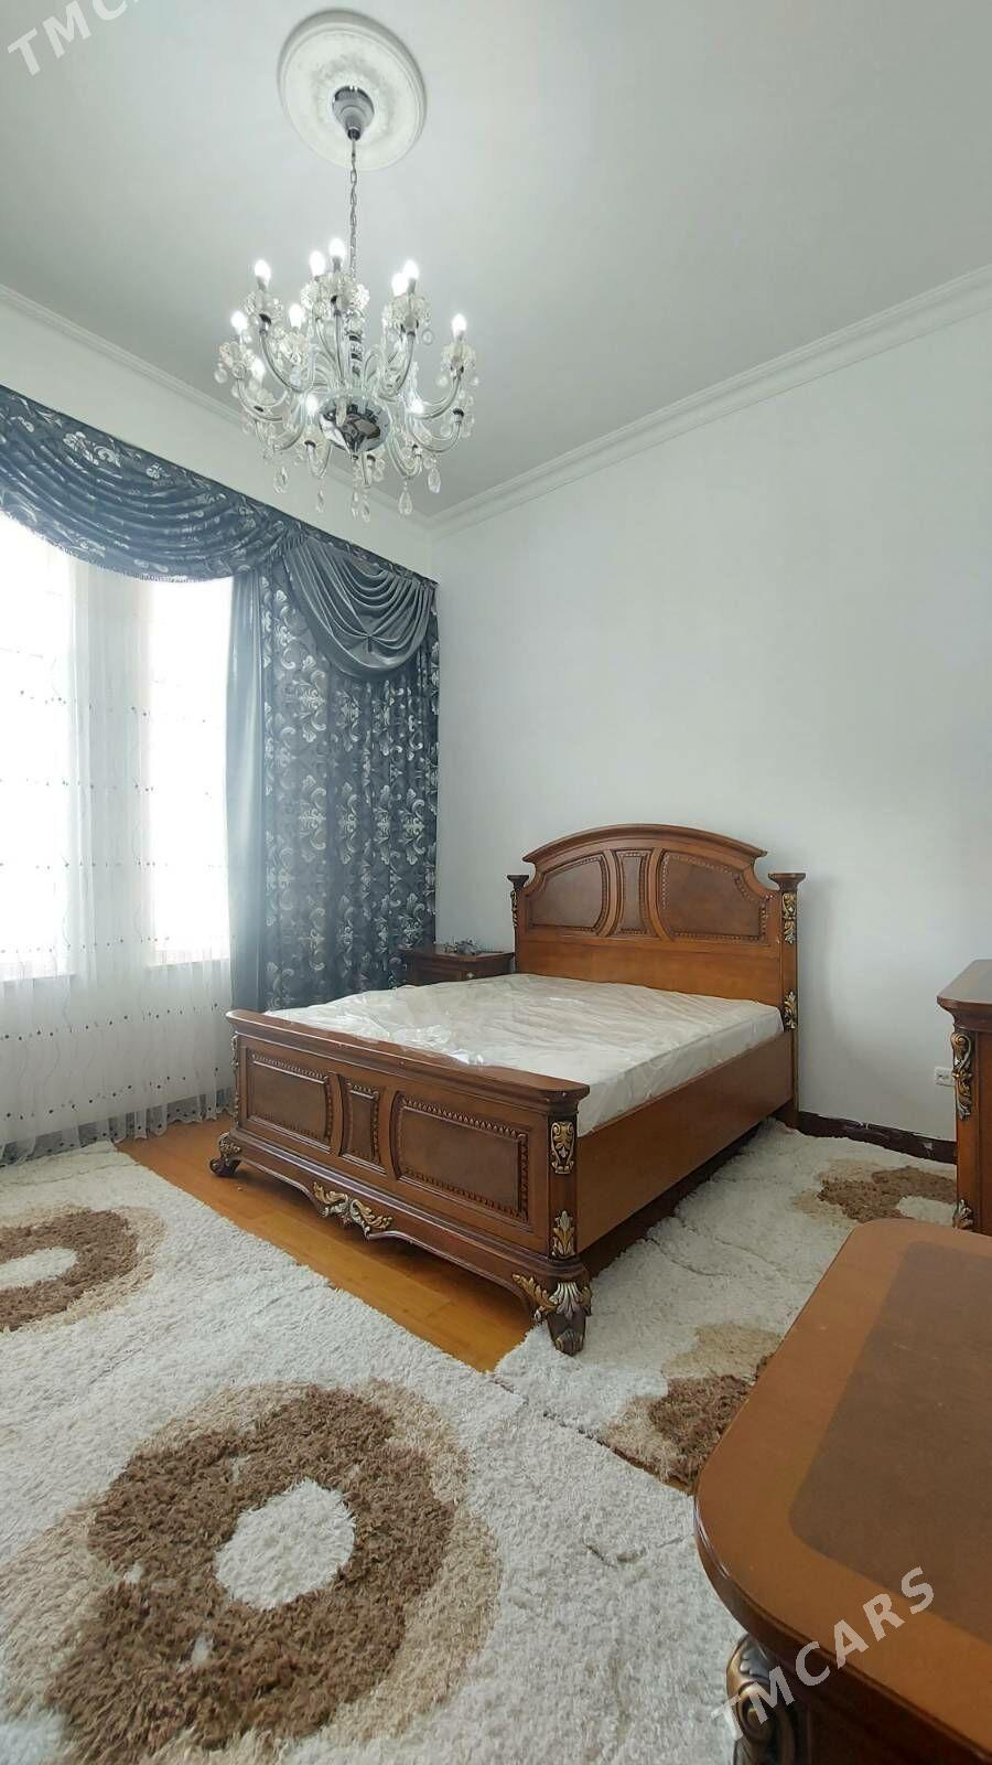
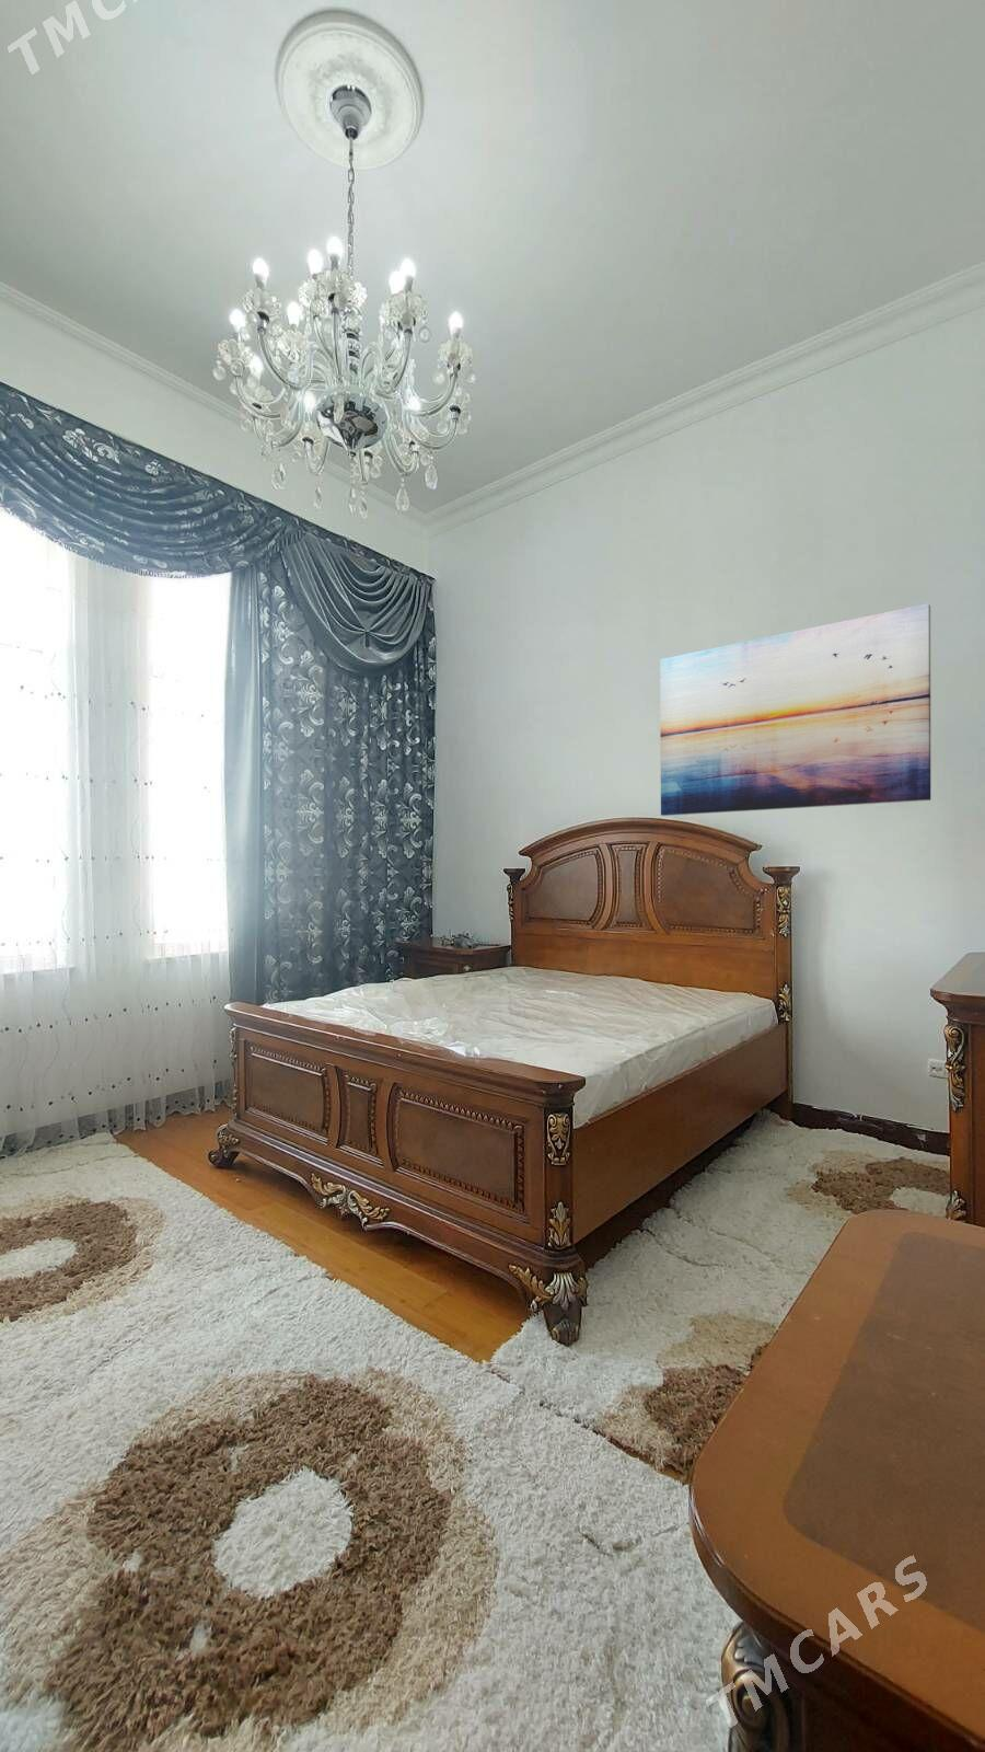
+ wall art [659,603,931,817]
